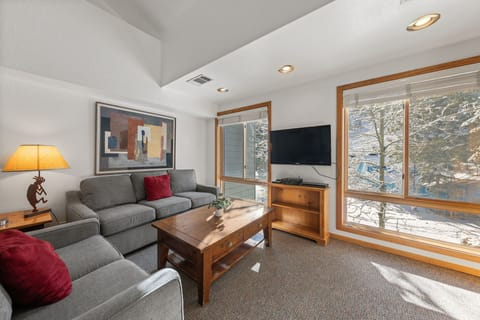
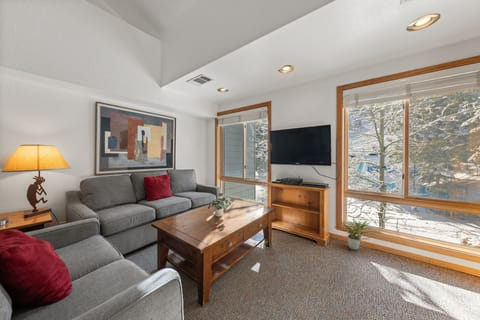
+ potted plant [333,218,379,251]
